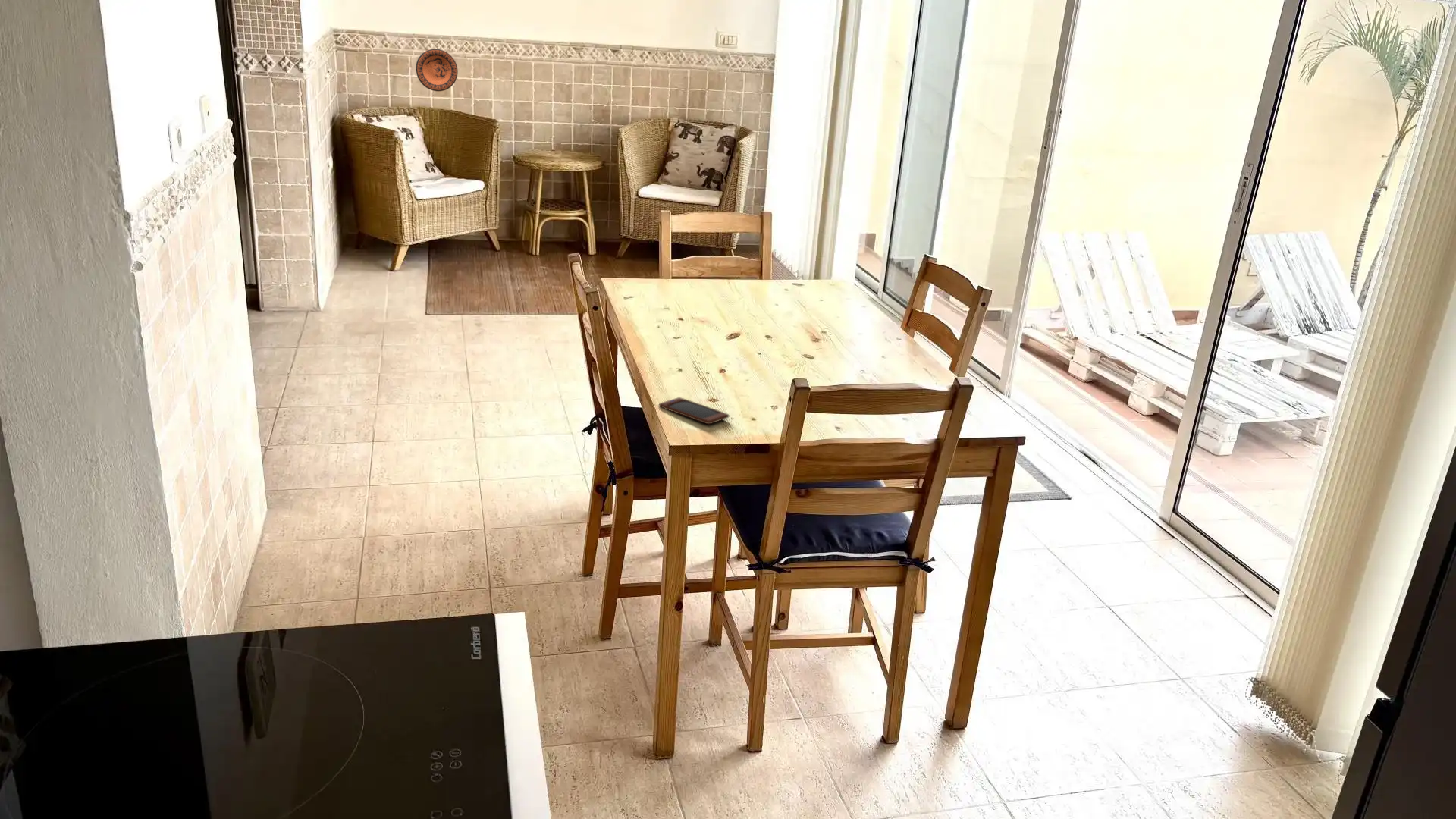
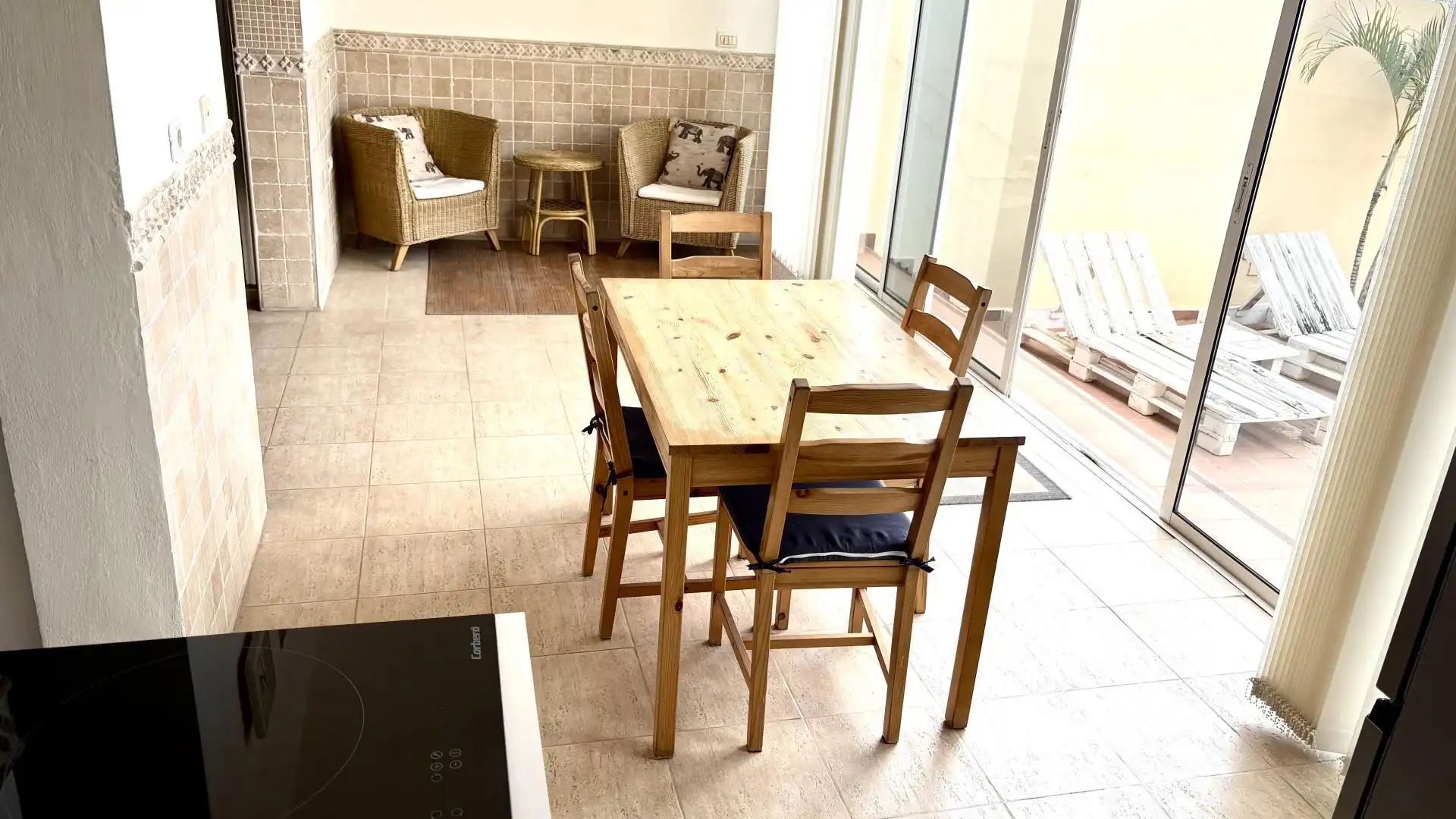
- smartphone [658,397,730,425]
- decorative plate [415,49,459,92]
